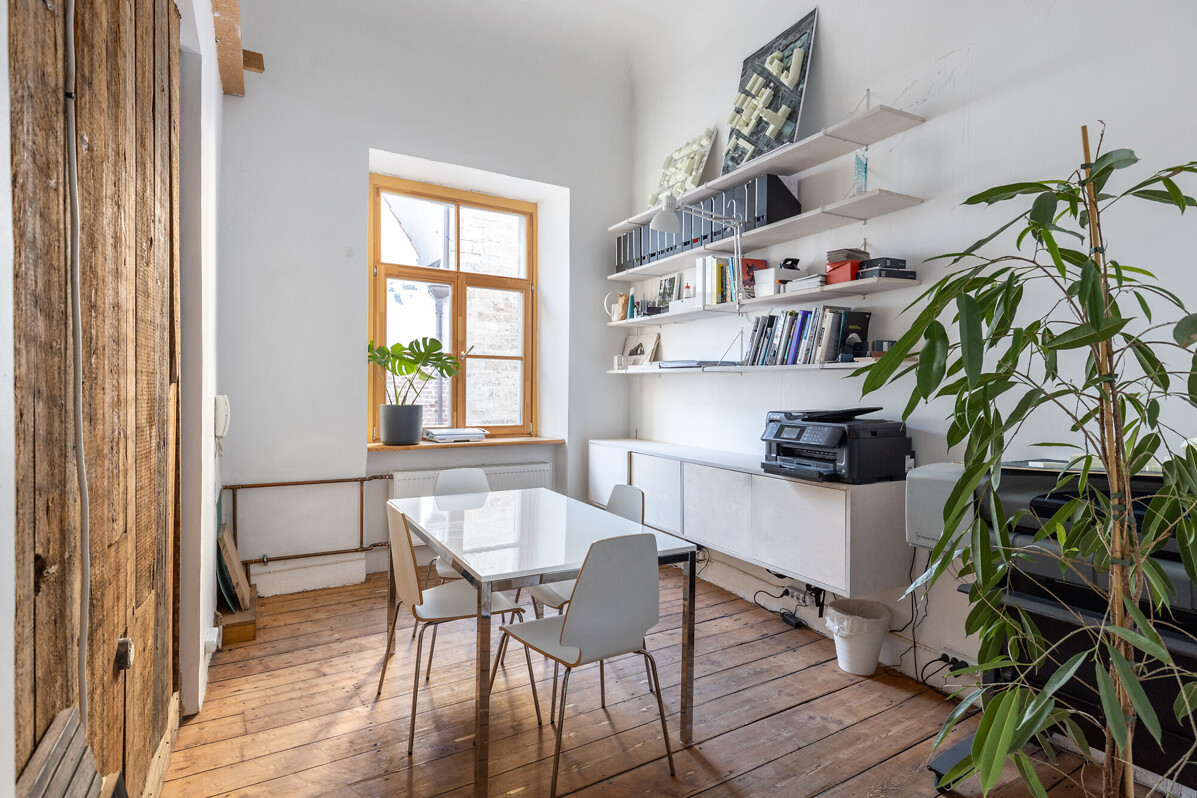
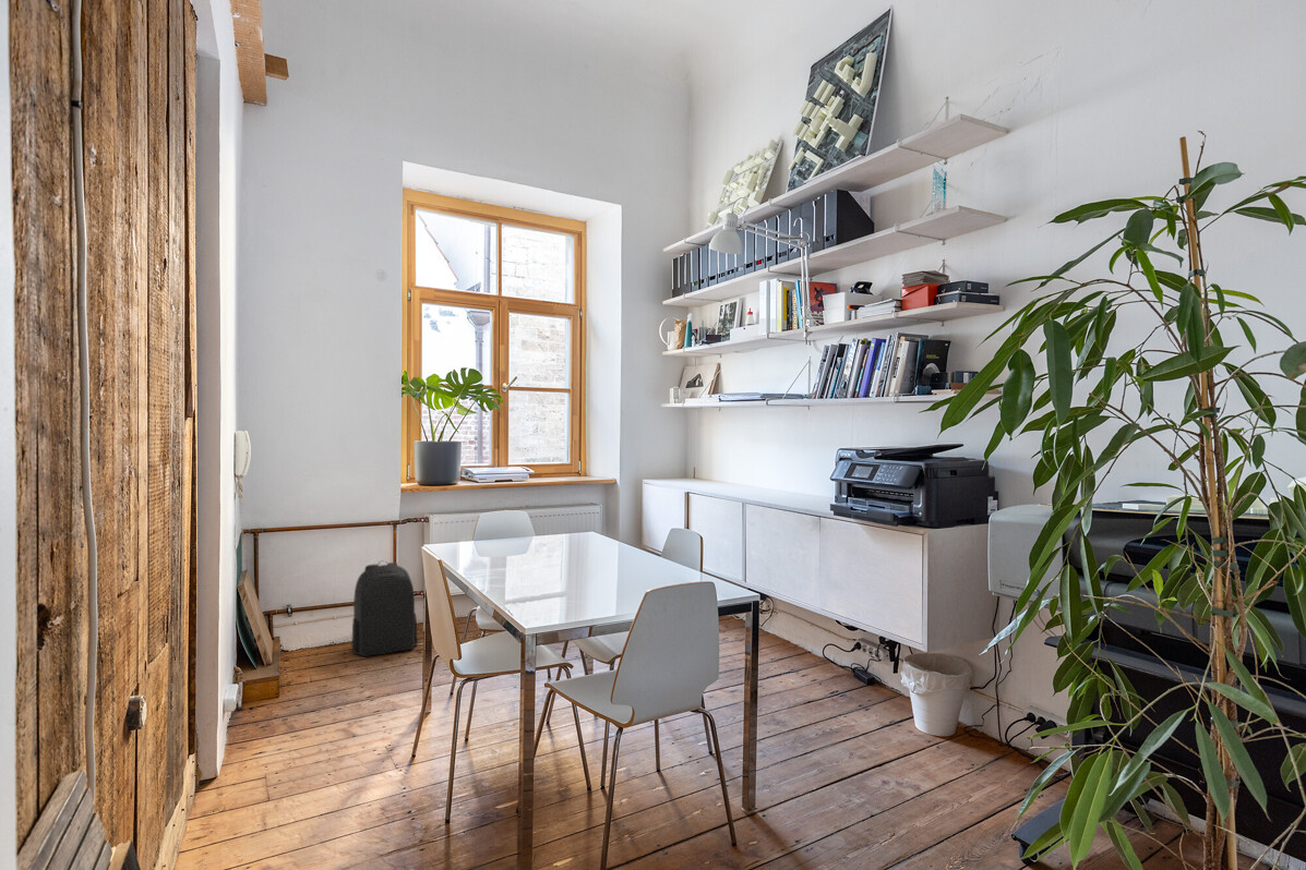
+ backpack [350,559,419,657]
